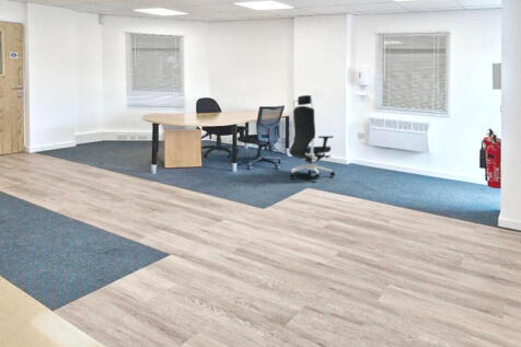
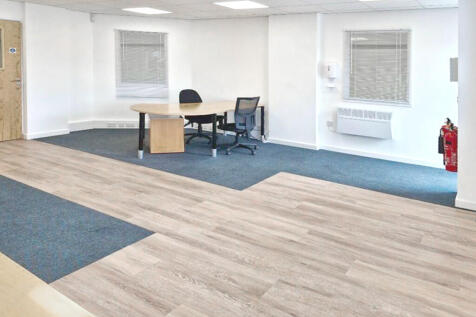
- office chair [288,94,336,180]
